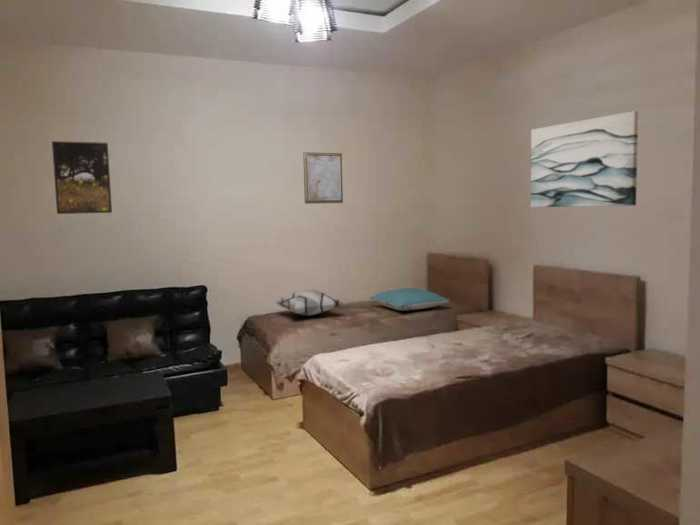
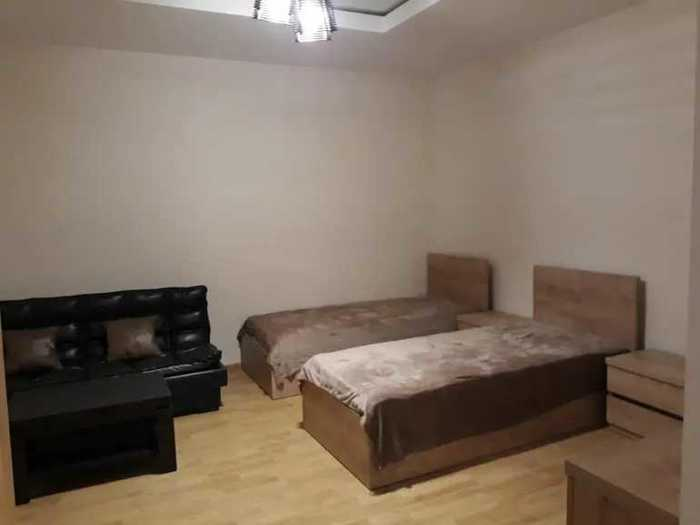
- wall art [530,110,639,208]
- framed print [51,140,113,215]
- decorative pillow [274,288,346,317]
- wall art [302,151,344,205]
- pillow [368,287,450,312]
